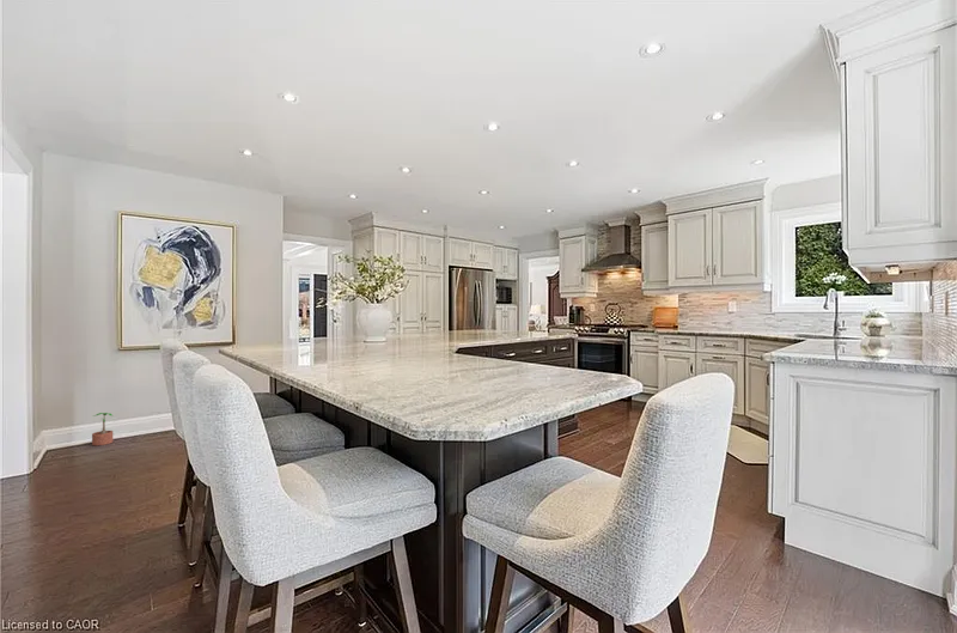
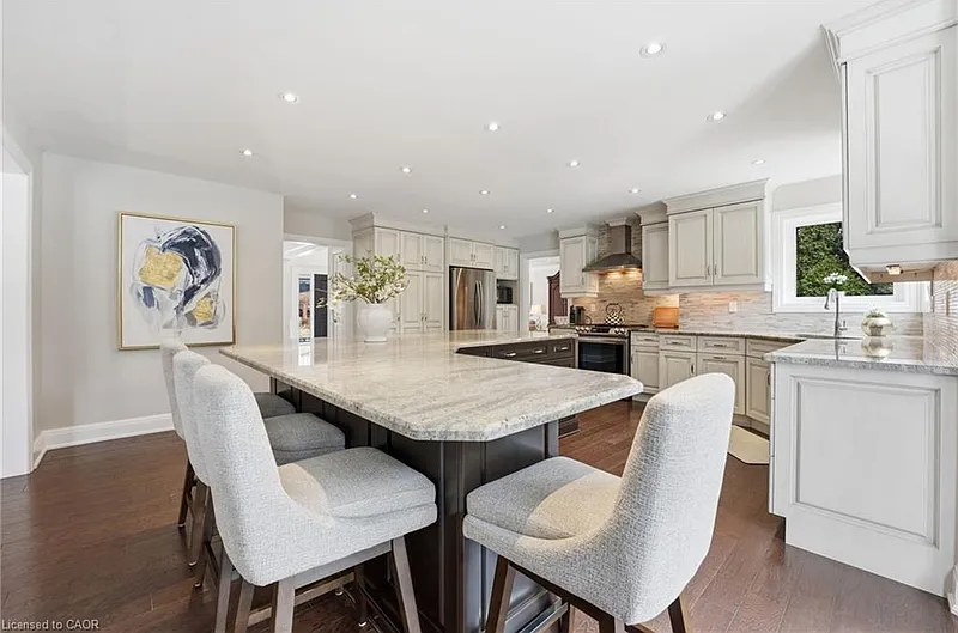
- potted plant [91,412,114,446]
